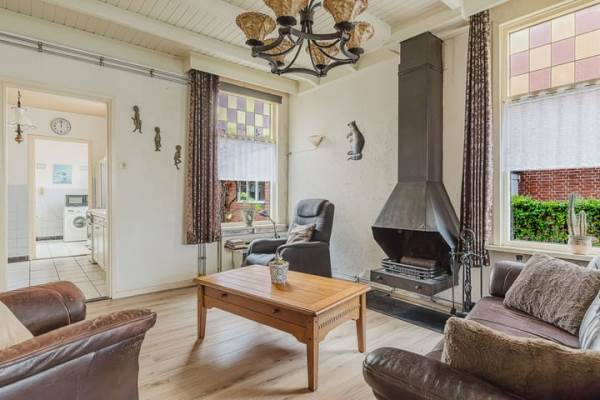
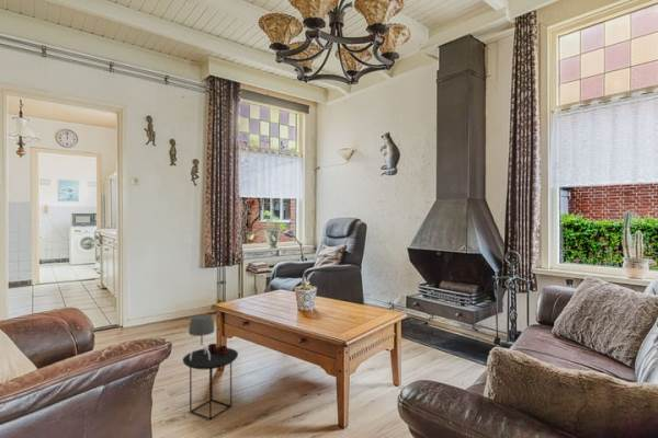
+ side table [182,313,239,420]
